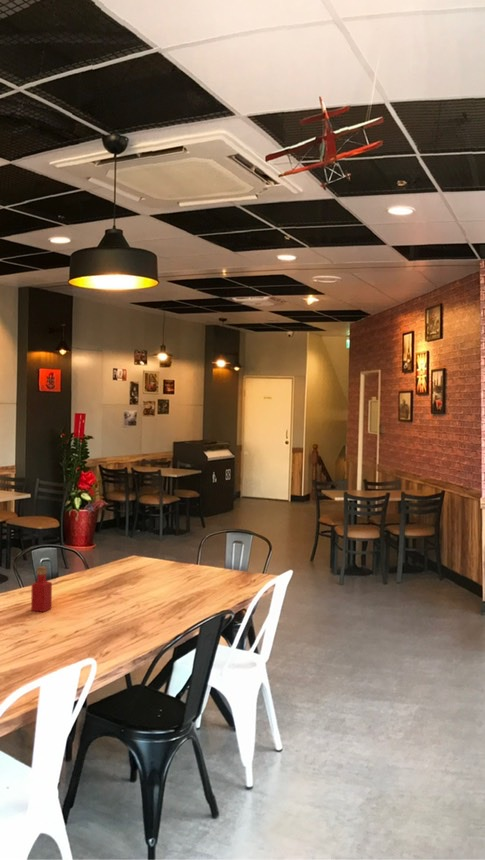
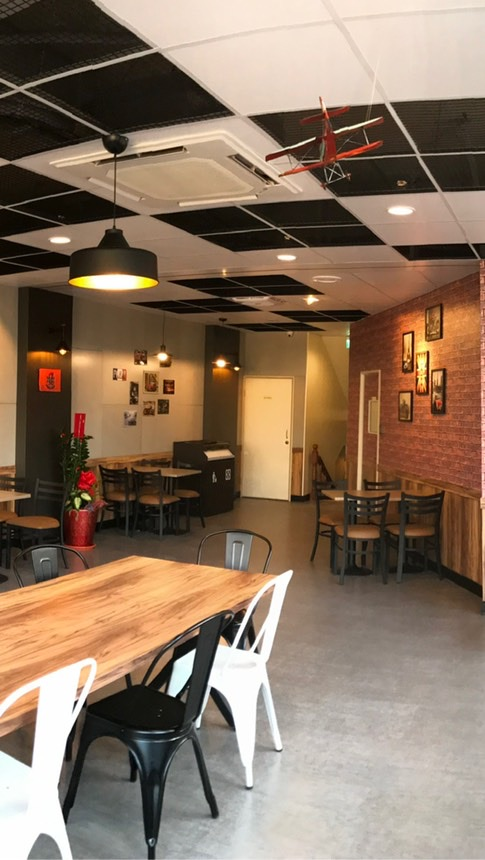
- tabasco sauce [30,565,53,613]
